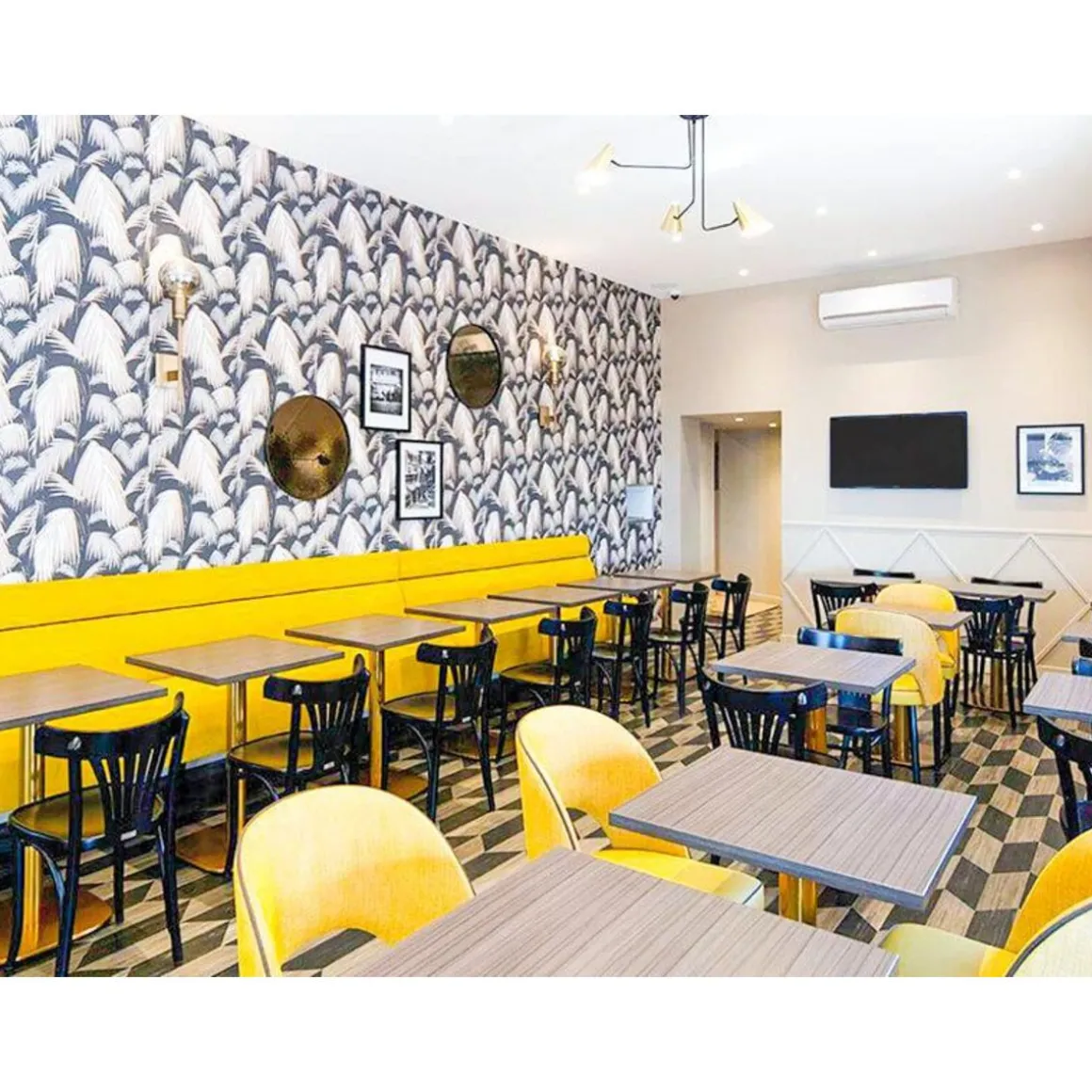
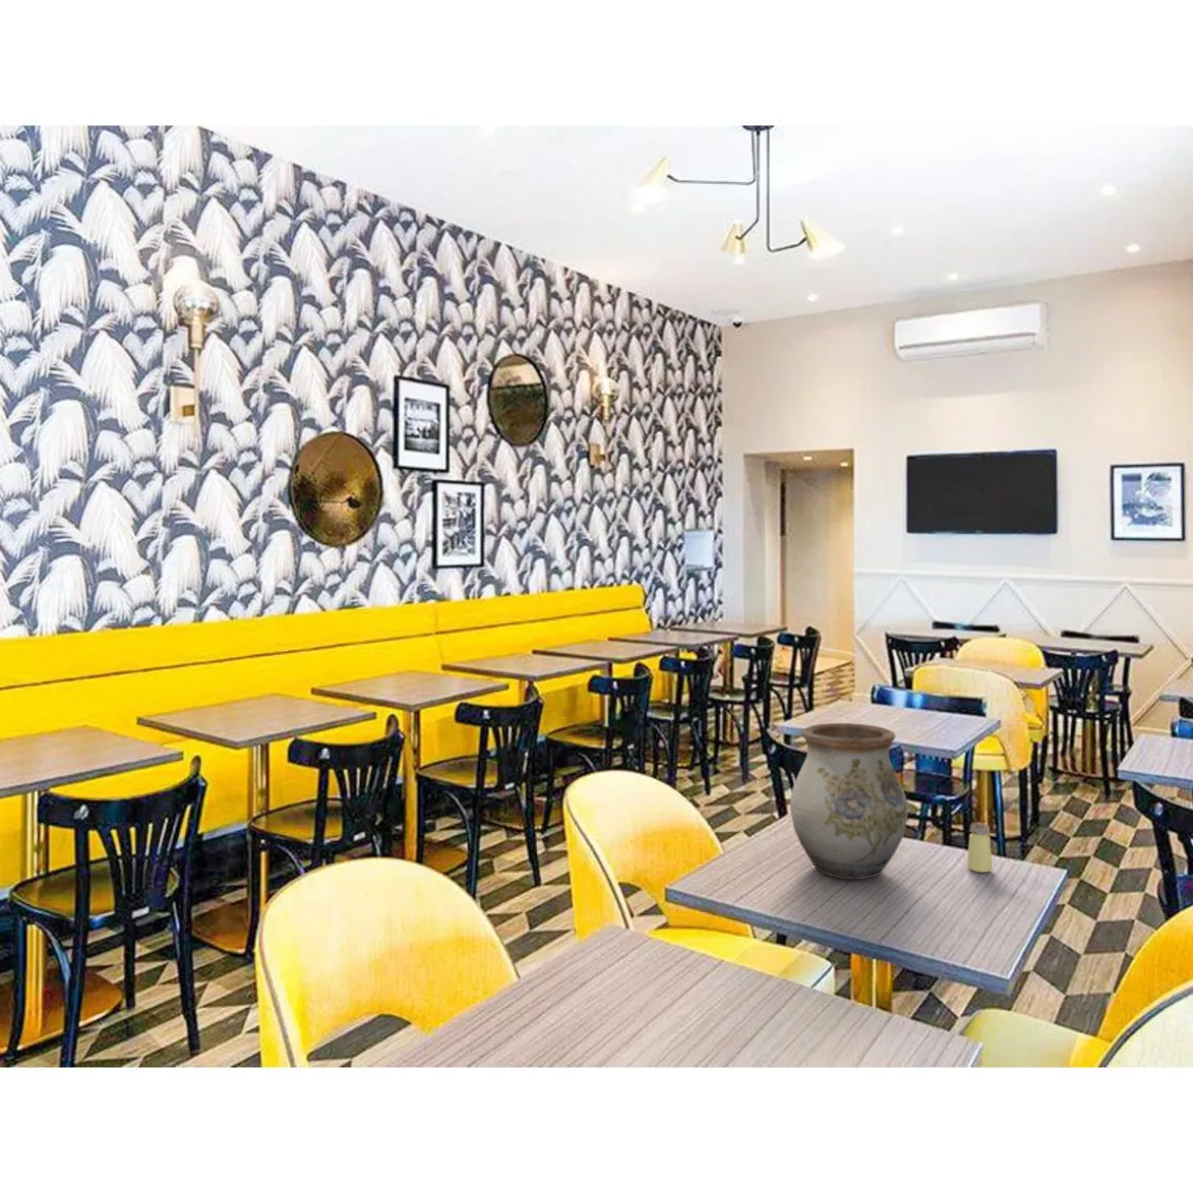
+ saltshaker [966,822,993,873]
+ vase [789,722,908,881]
